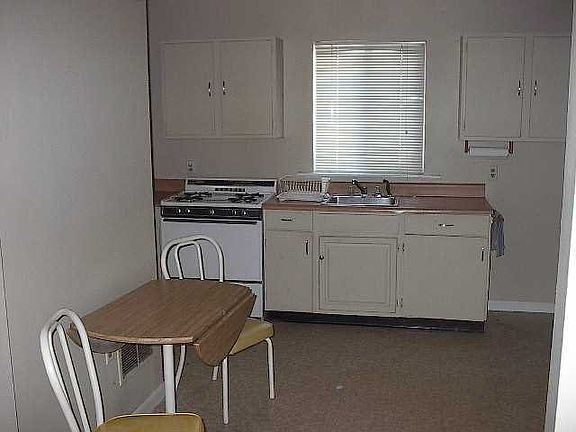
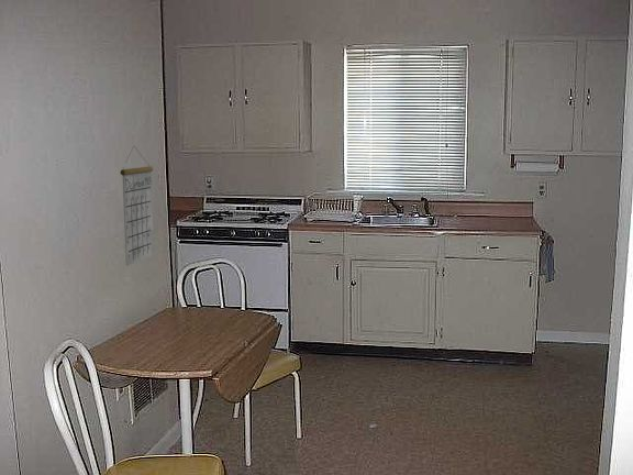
+ calendar [120,145,155,267]
